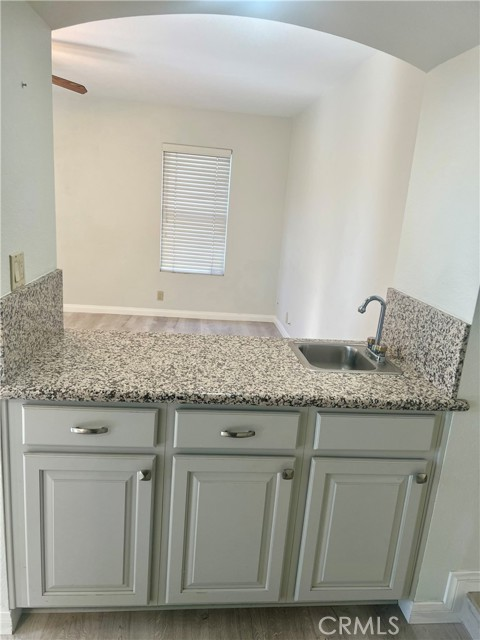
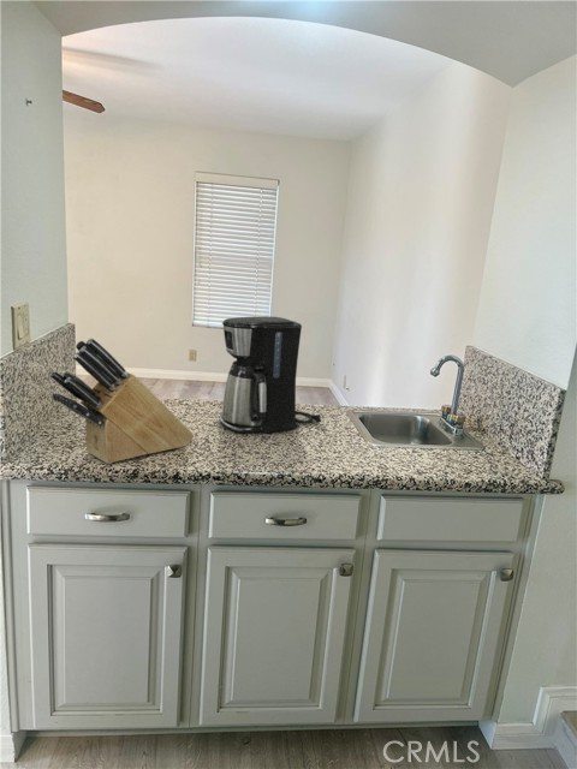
+ coffee maker [219,316,322,434]
+ knife block [48,338,195,465]
